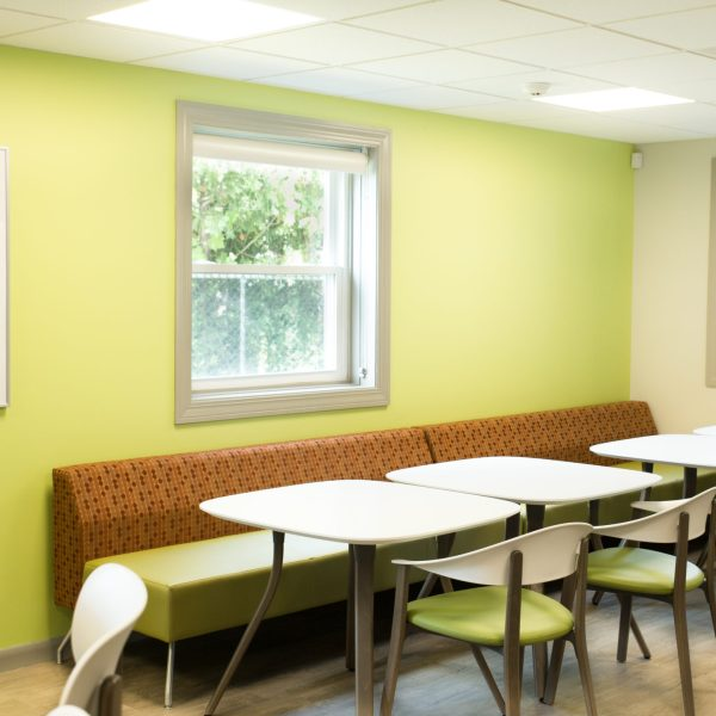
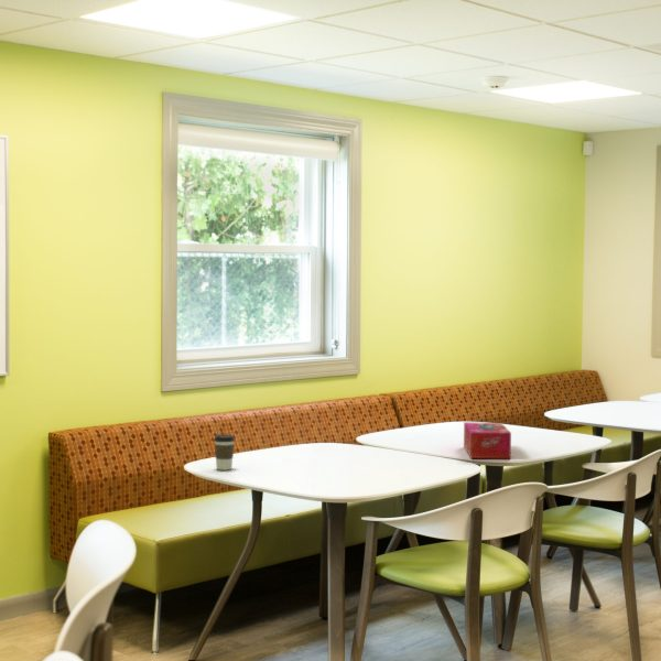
+ coffee cup [213,434,236,472]
+ tissue box [463,421,512,460]
